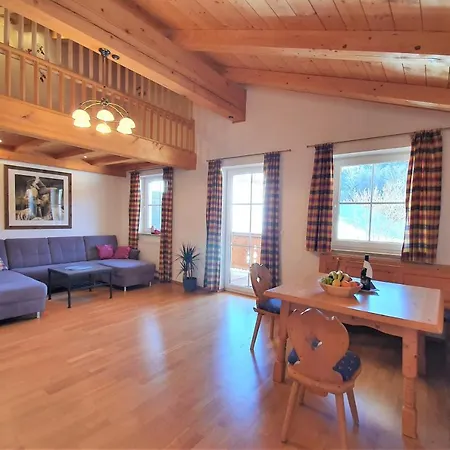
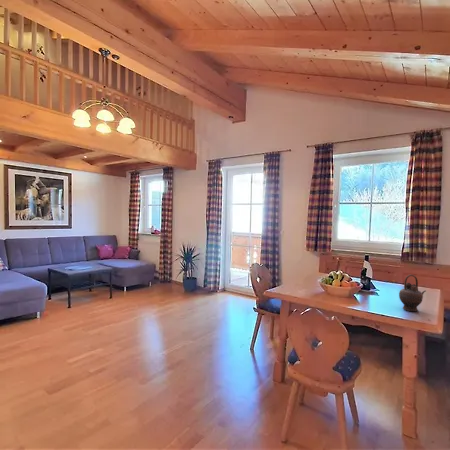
+ teapot [398,274,427,312]
